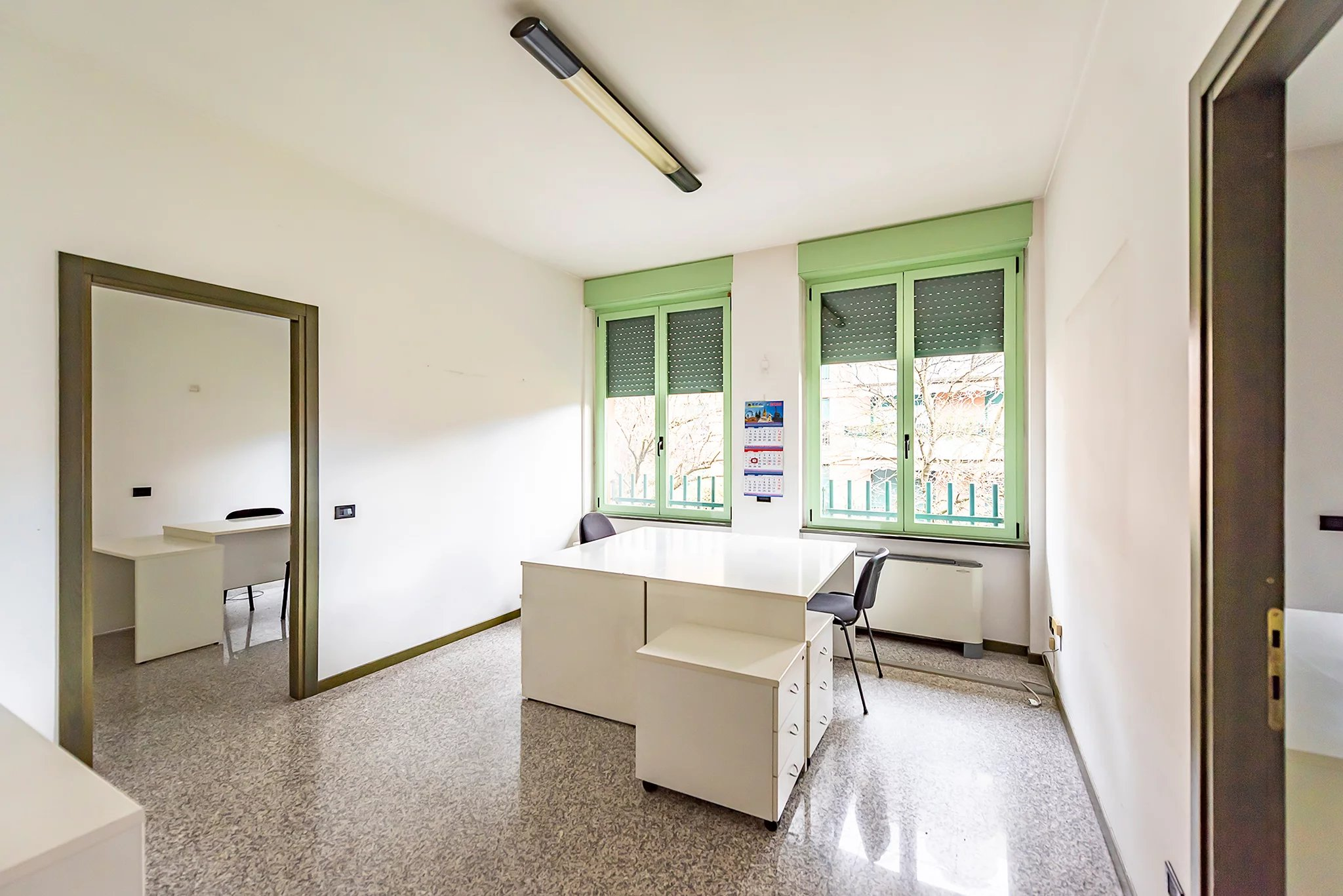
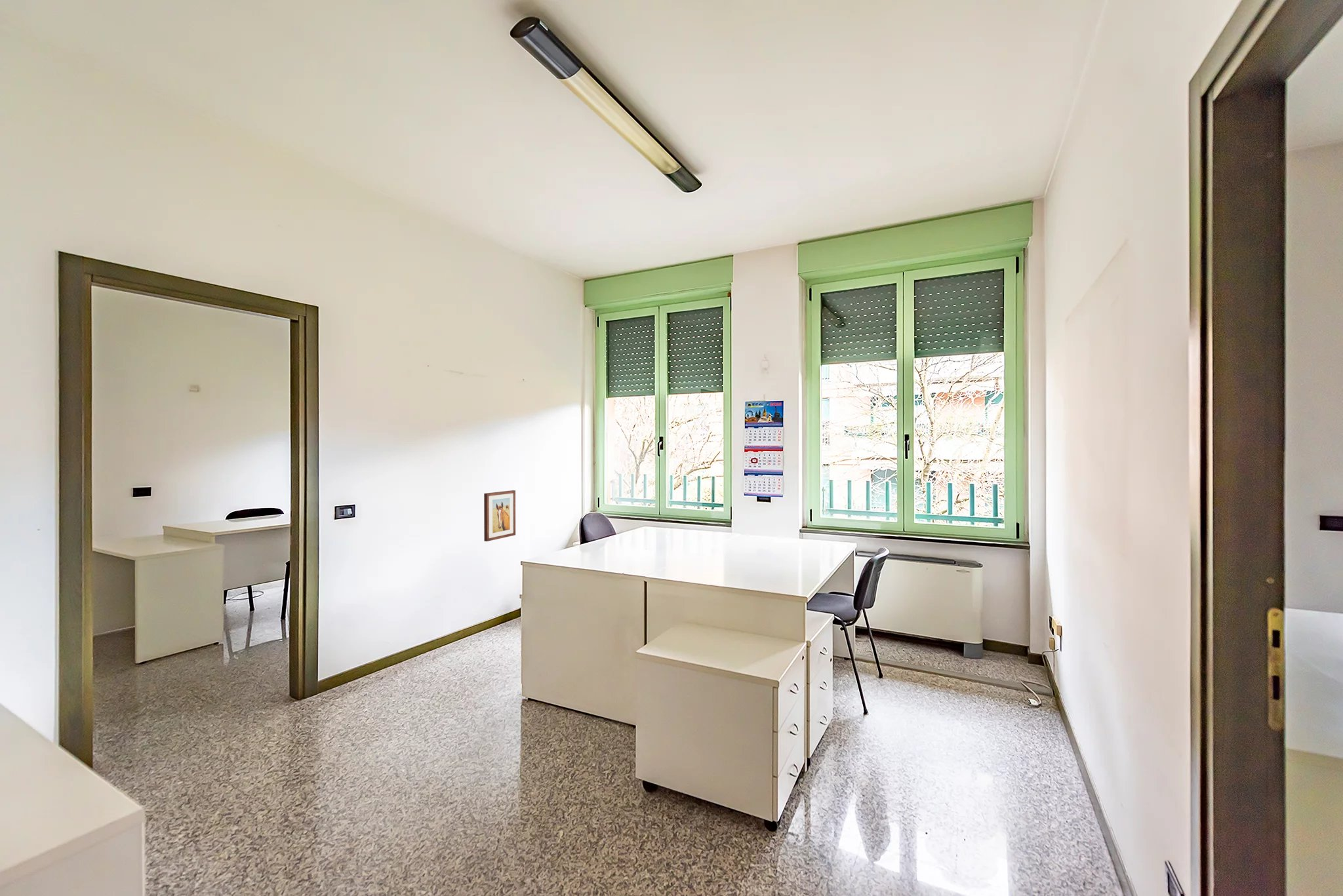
+ wall art [483,490,516,542]
